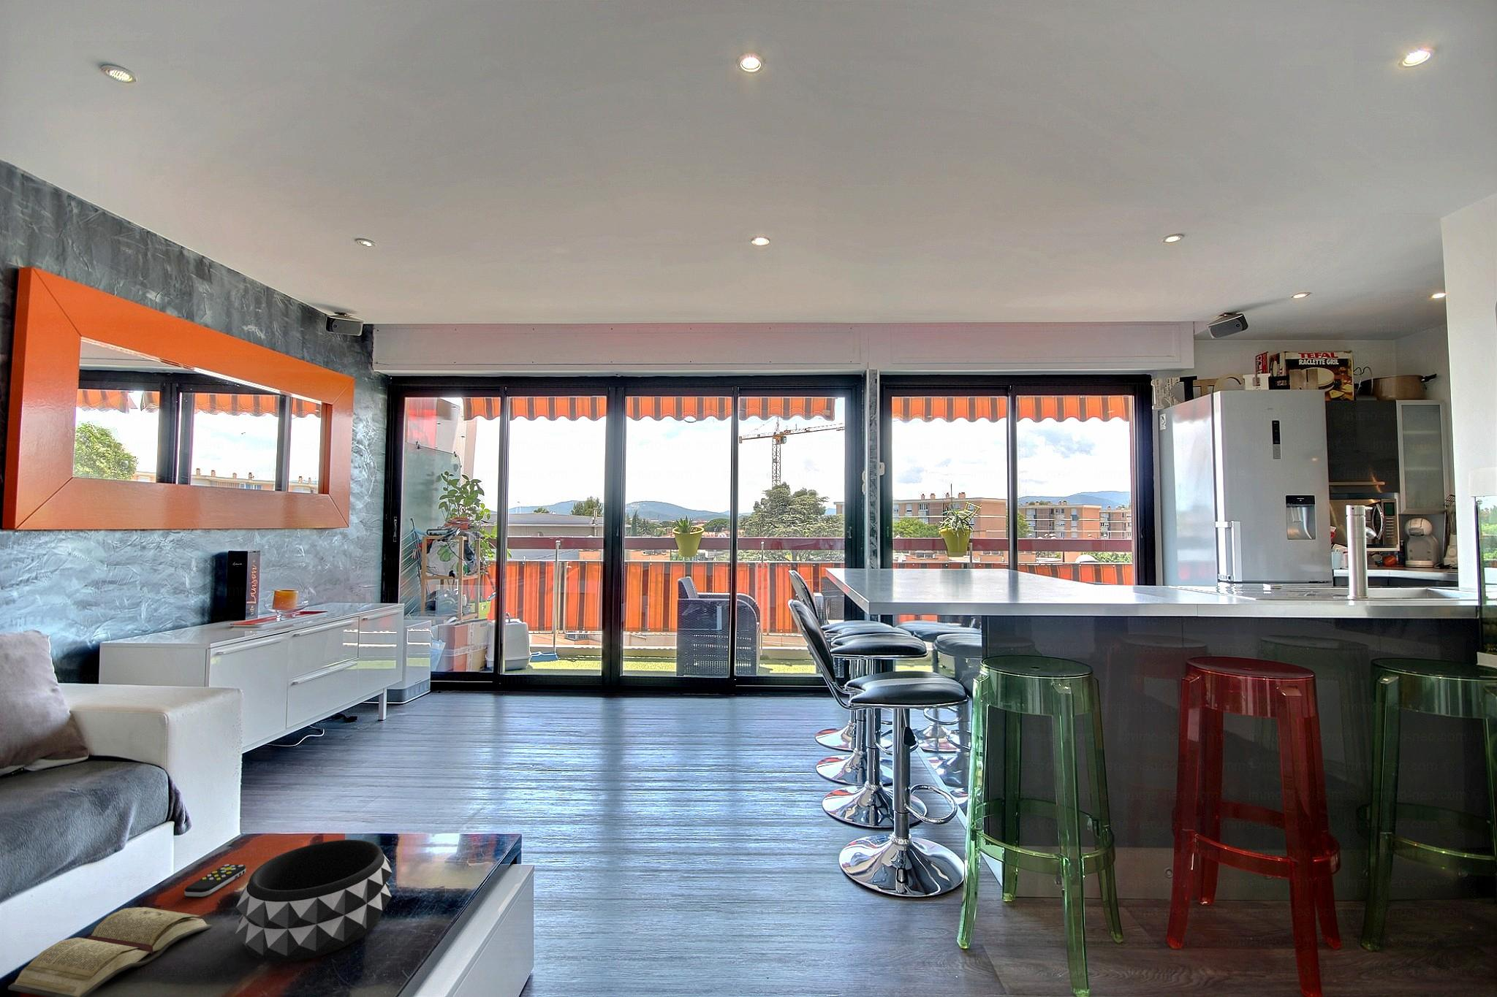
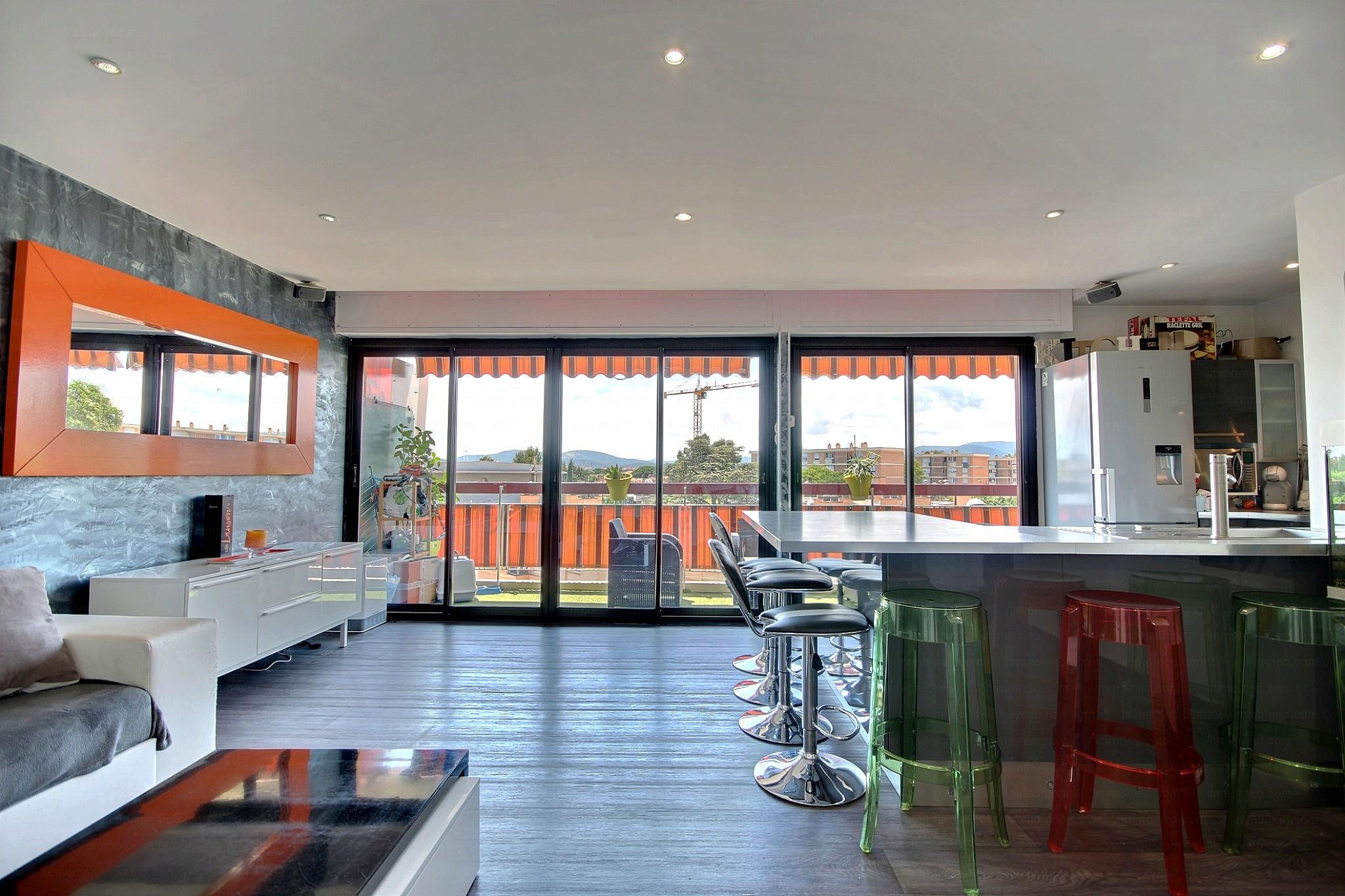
- decorative bowl [235,839,393,963]
- diary [8,907,213,997]
- remote control [184,863,246,898]
